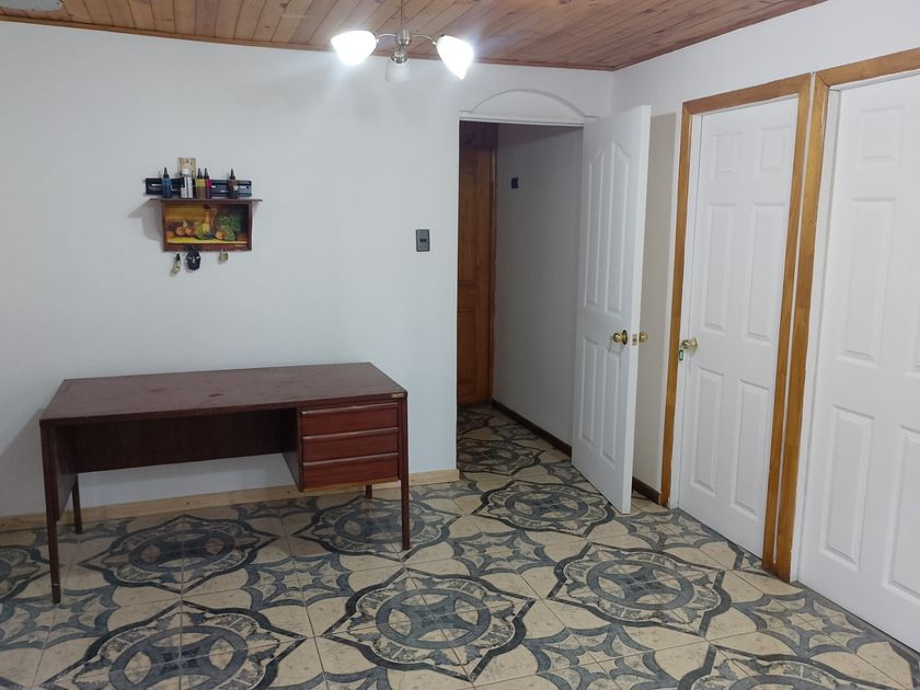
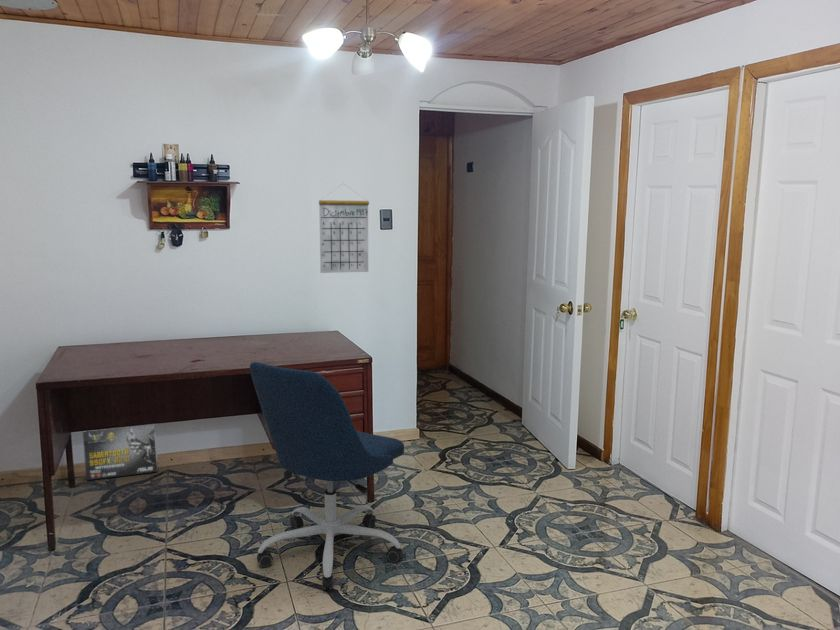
+ office chair [249,361,405,591]
+ calendar [318,182,370,274]
+ box [82,423,159,481]
